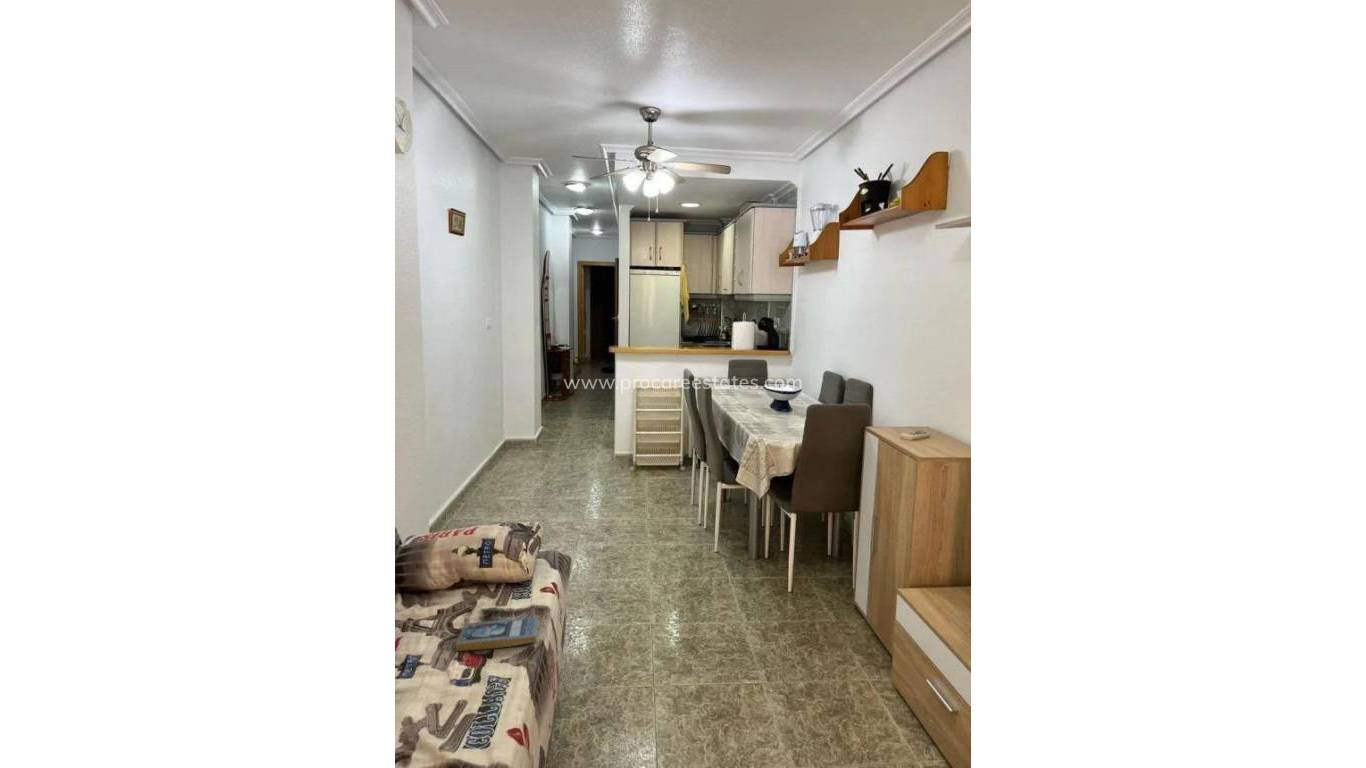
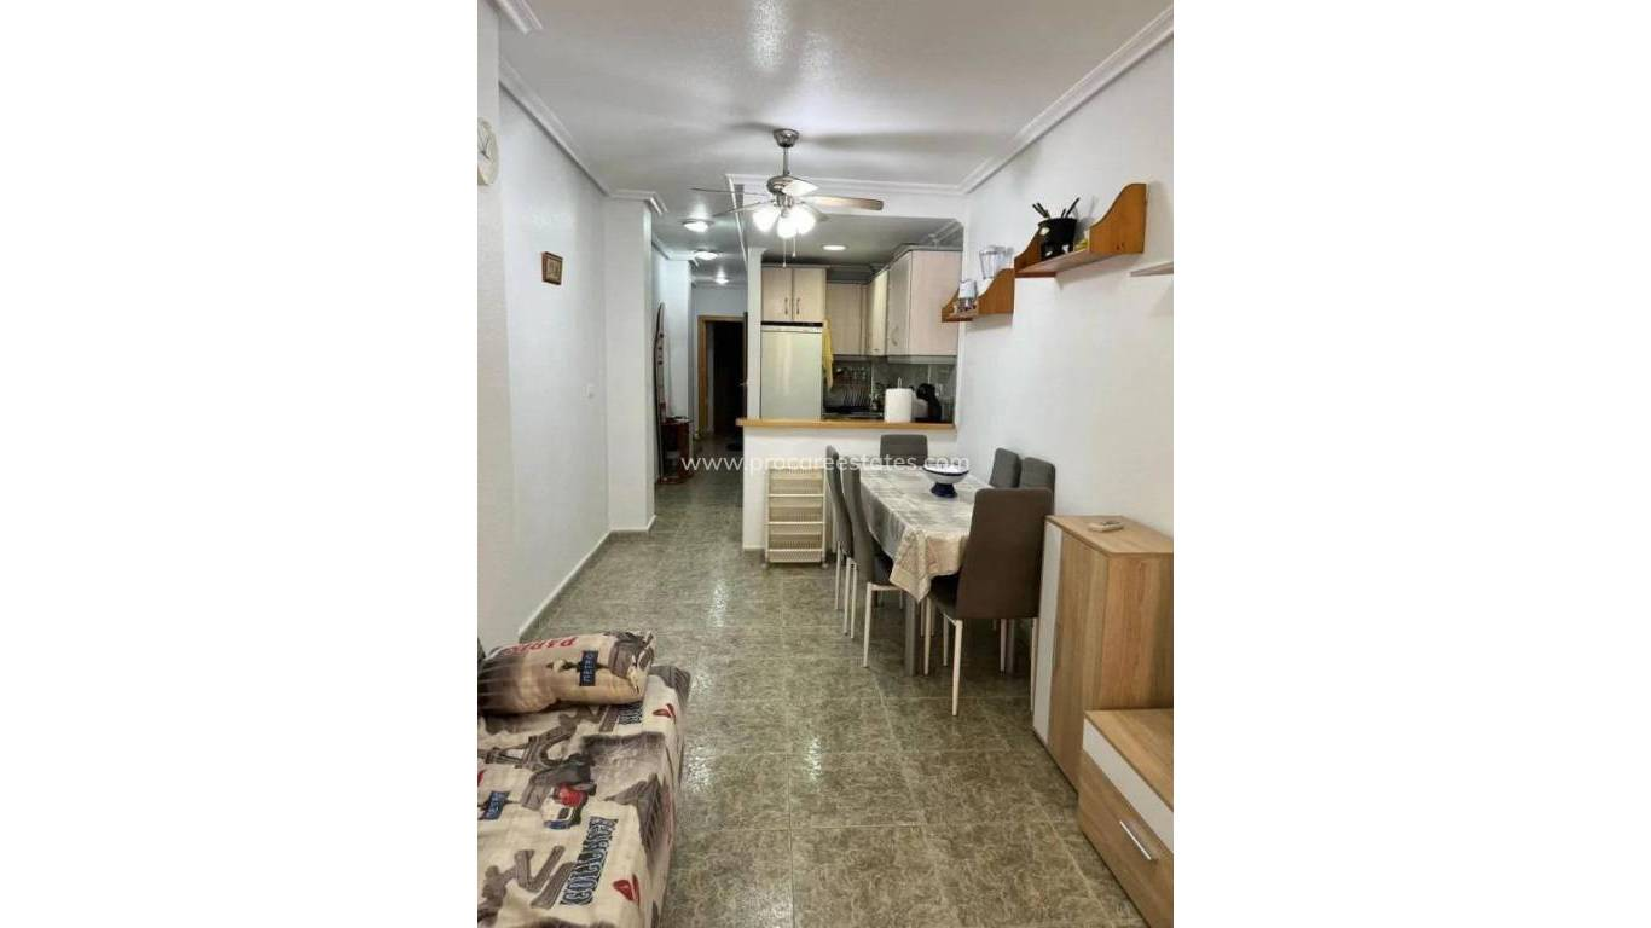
- book [454,616,540,652]
